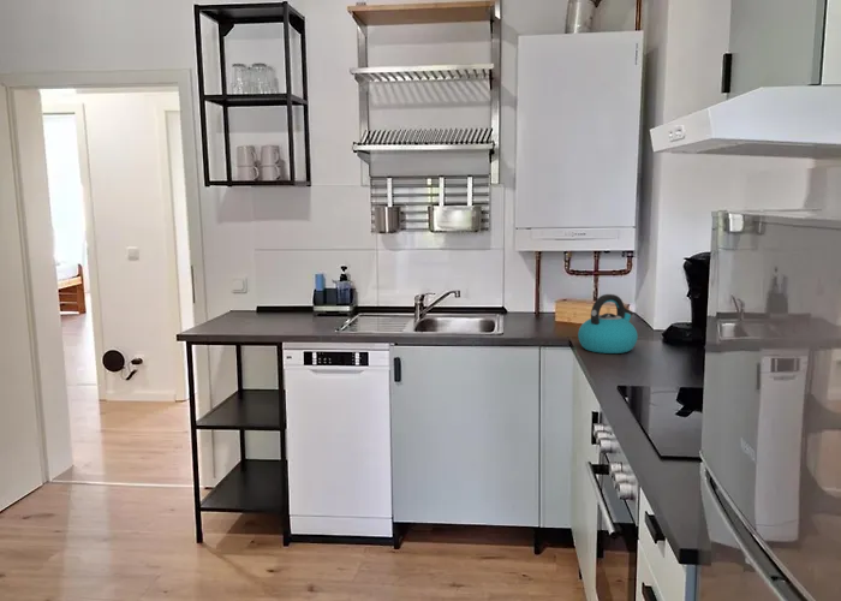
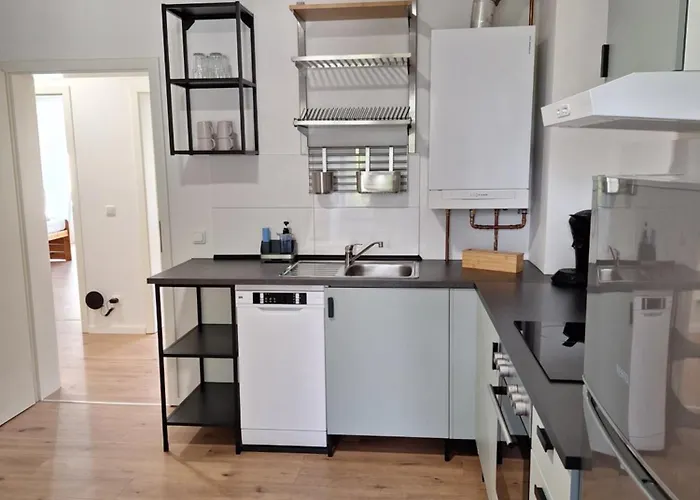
- kettle [577,293,639,355]
